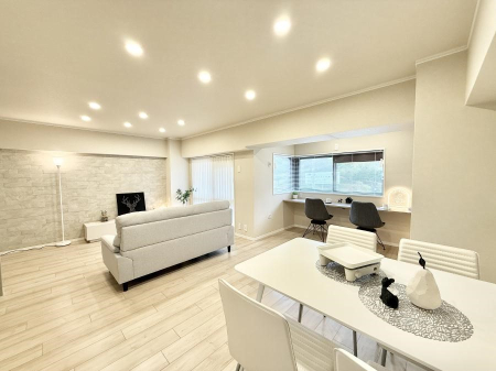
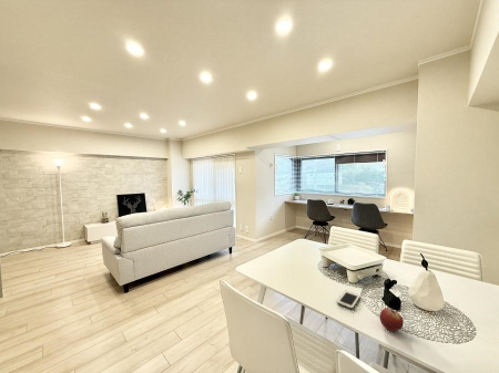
+ cell phone [336,290,361,310]
+ fruit [379,307,405,332]
